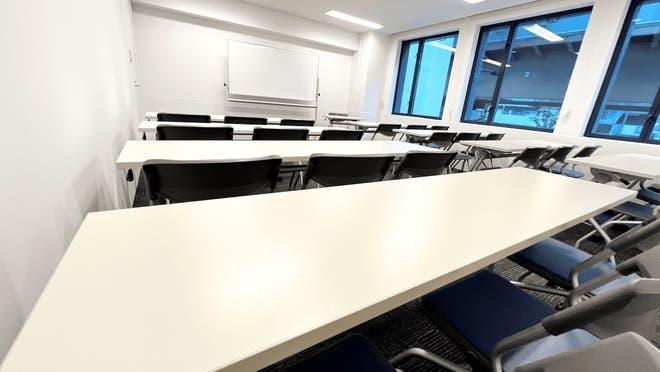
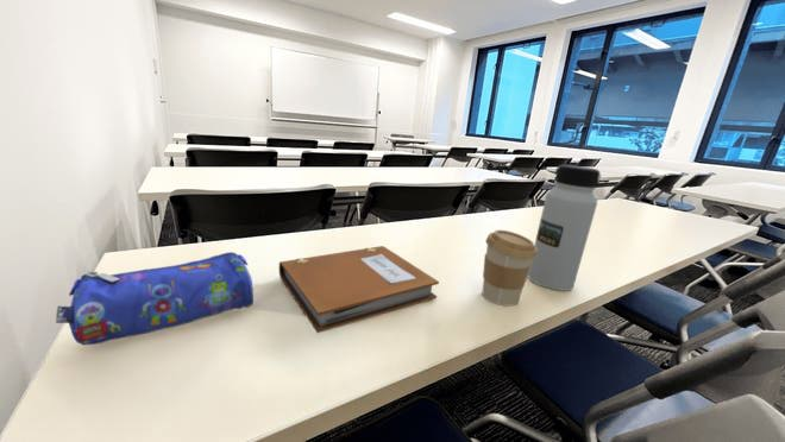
+ notebook [278,245,440,334]
+ coffee cup [482,228,538,307]
+ pencil case [55,251,255,347]
+ water bottle [527,164,602,292]
